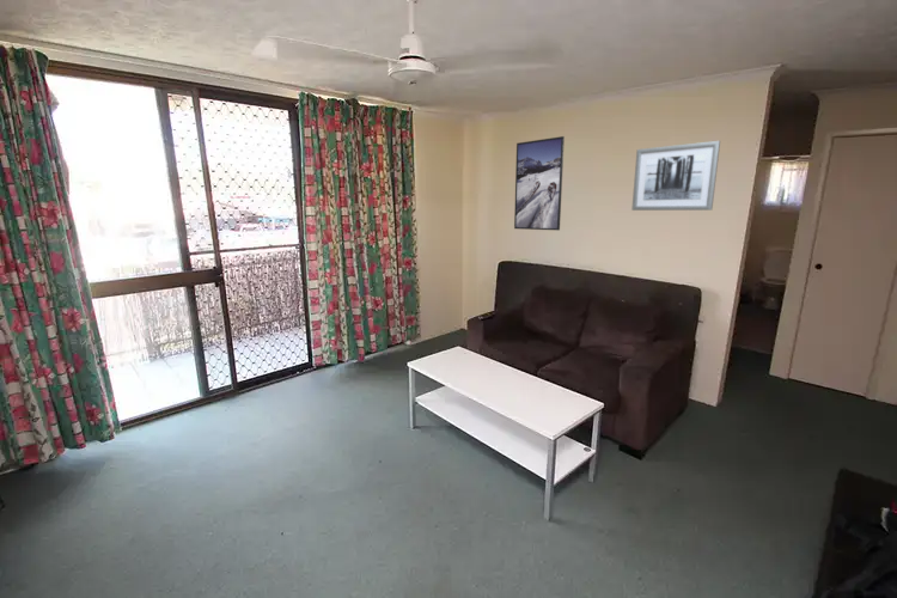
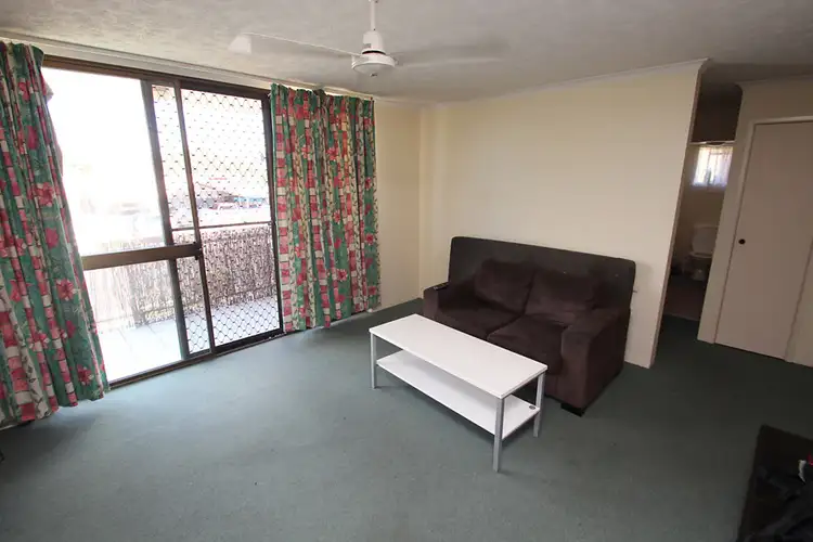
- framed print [513,135,566,232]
- wall art [630,140,721,212]
